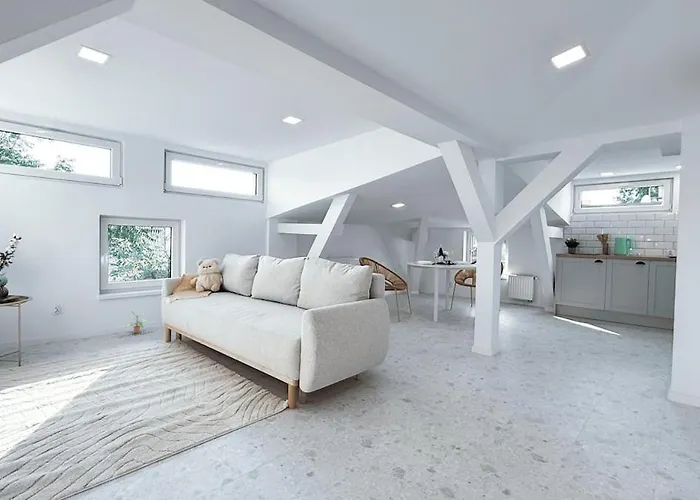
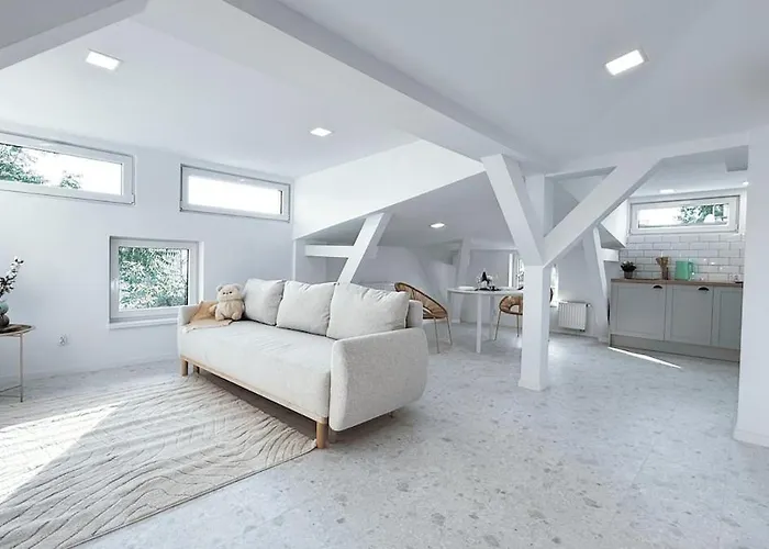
- potted plant [125,311,148,334]
